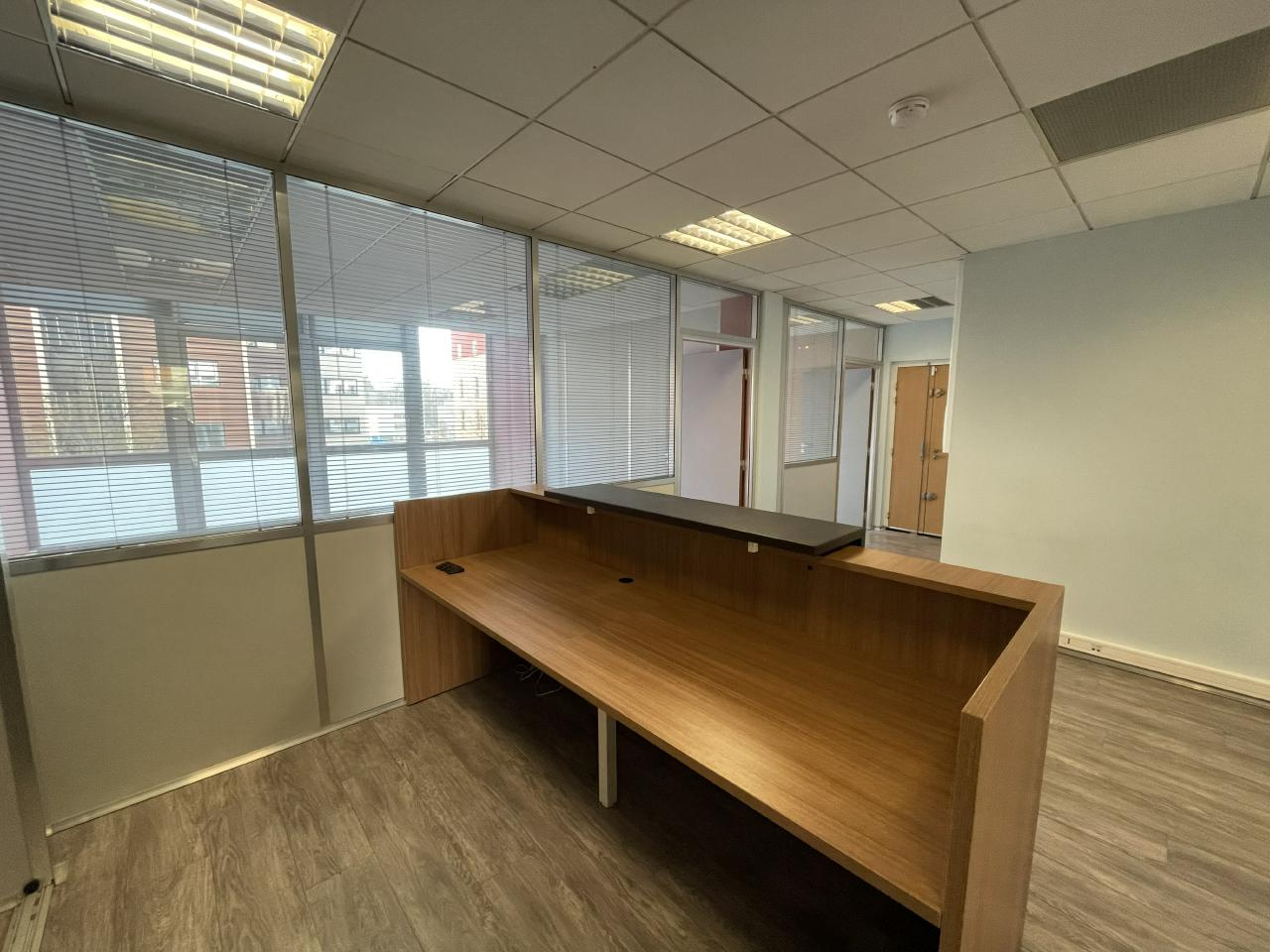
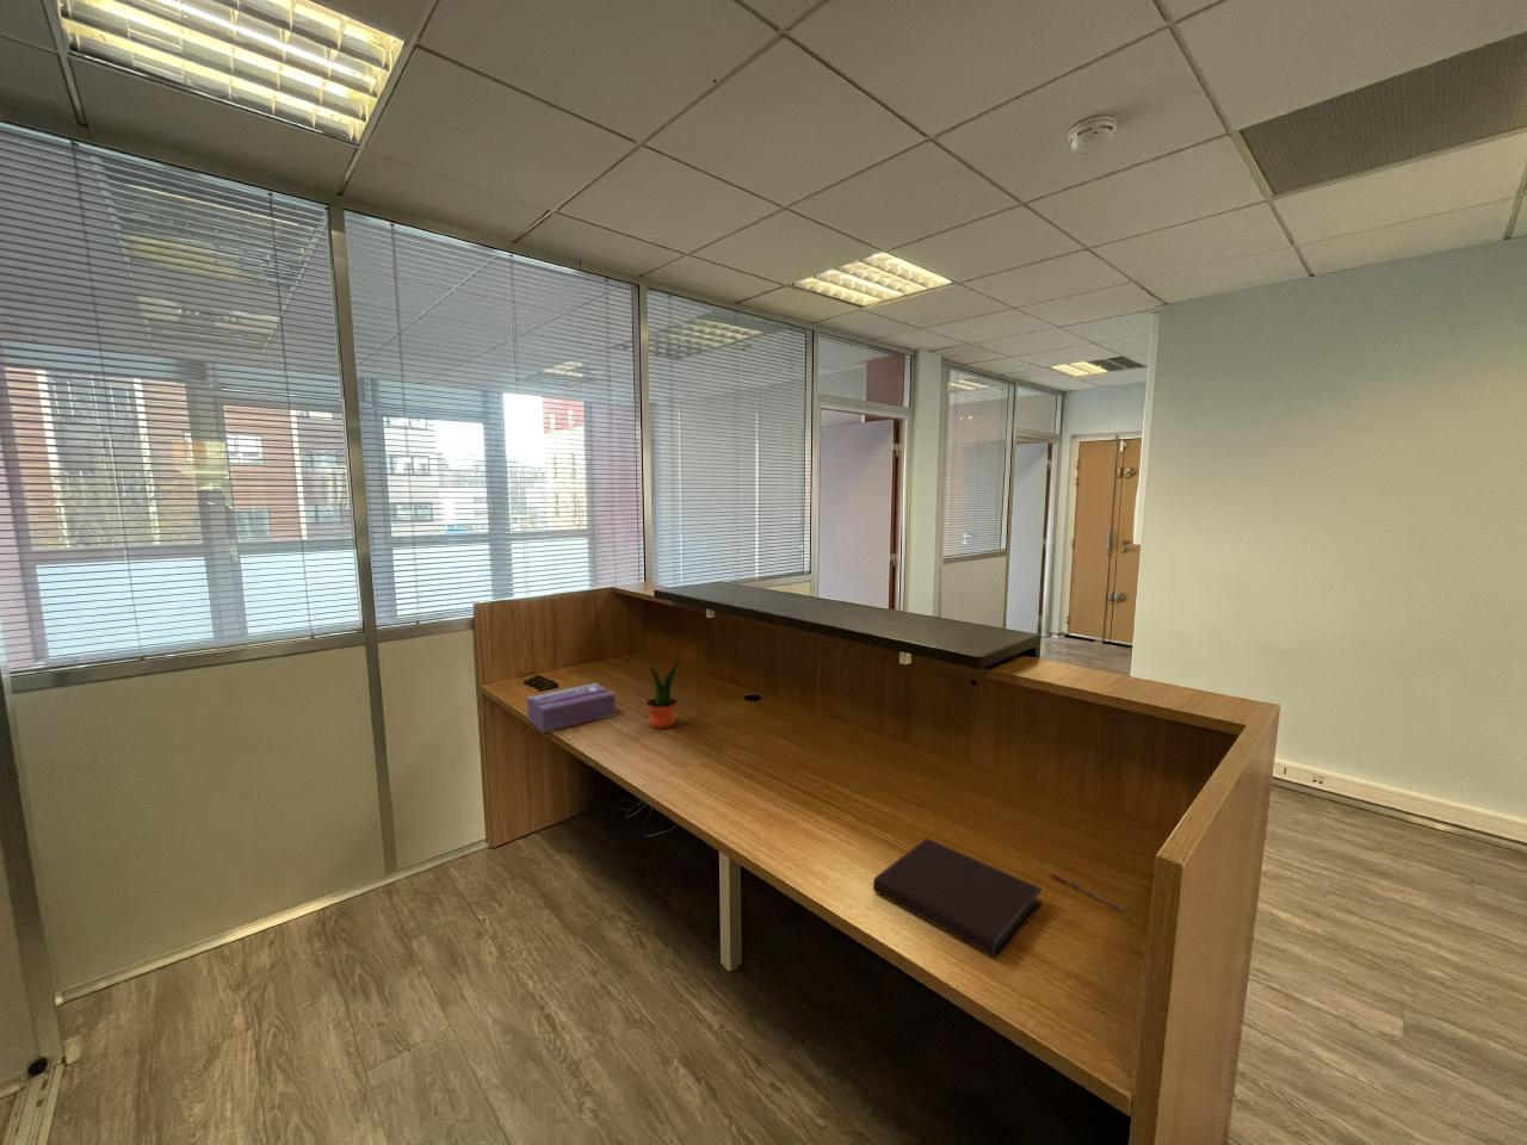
+ potted plant [646,657,681,730]
+ tissue box [527,682,617,734]
+ notebook [872,837,1044,959]
+ pen [1048,872,1125,913]
